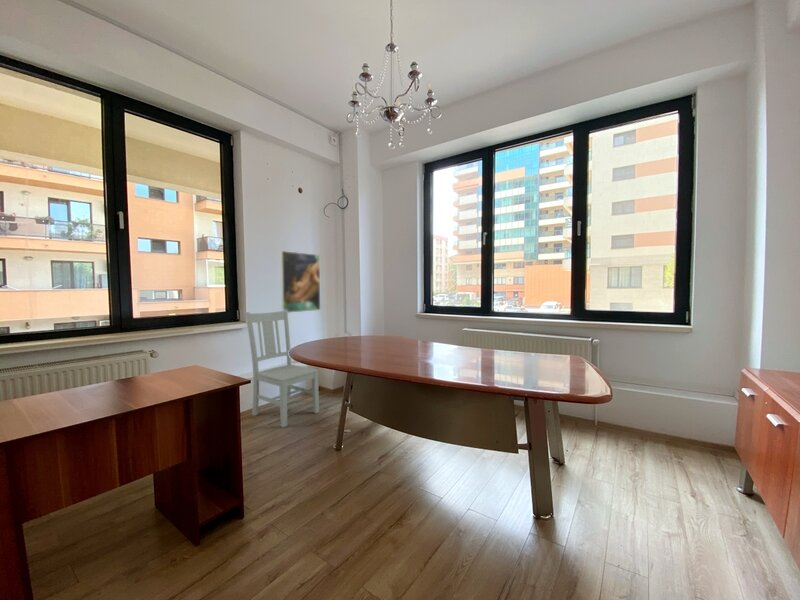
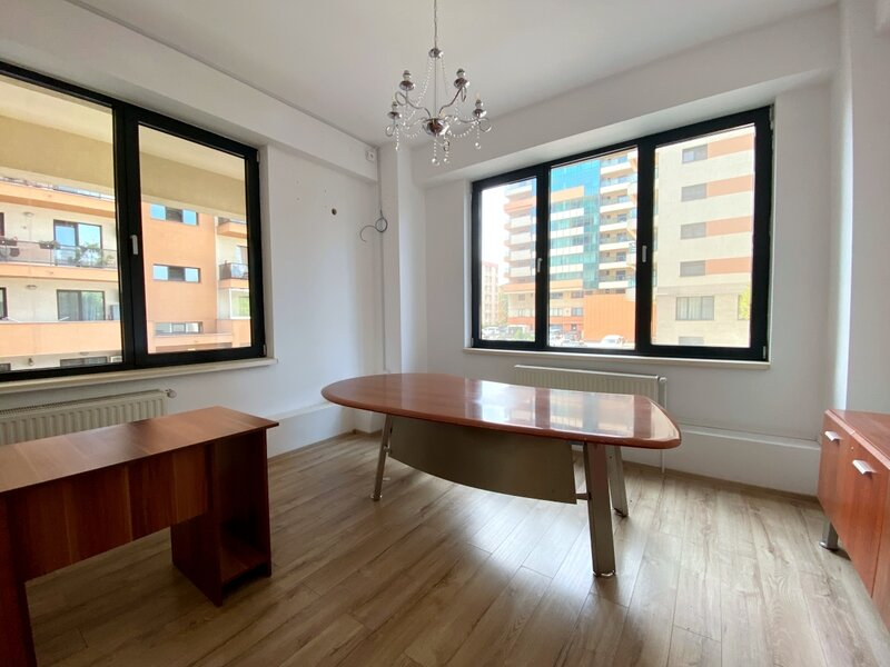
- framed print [279,250,321,314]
- chair [244,309,320,428]
